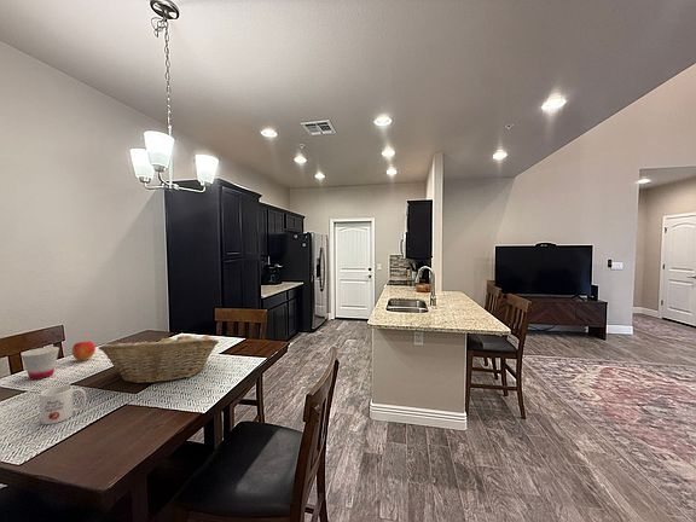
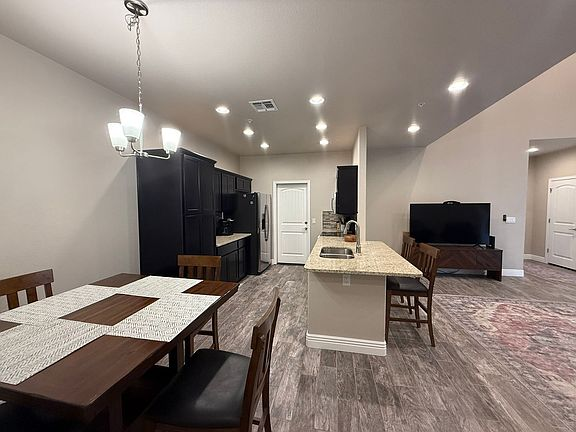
- mug [39,384,87,425]
- fruit basket [98,332,220,384]
- apple [71,341,97,361]
- cup [21,346,60,381]
